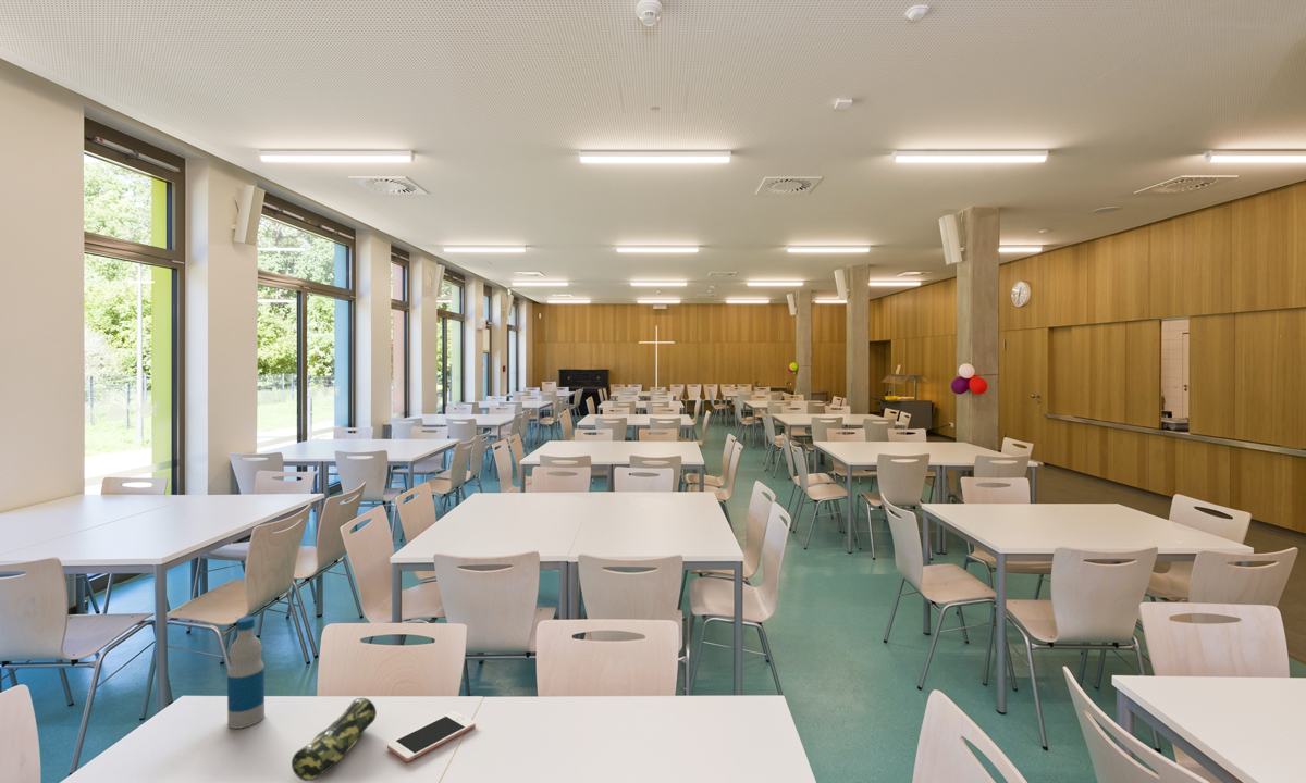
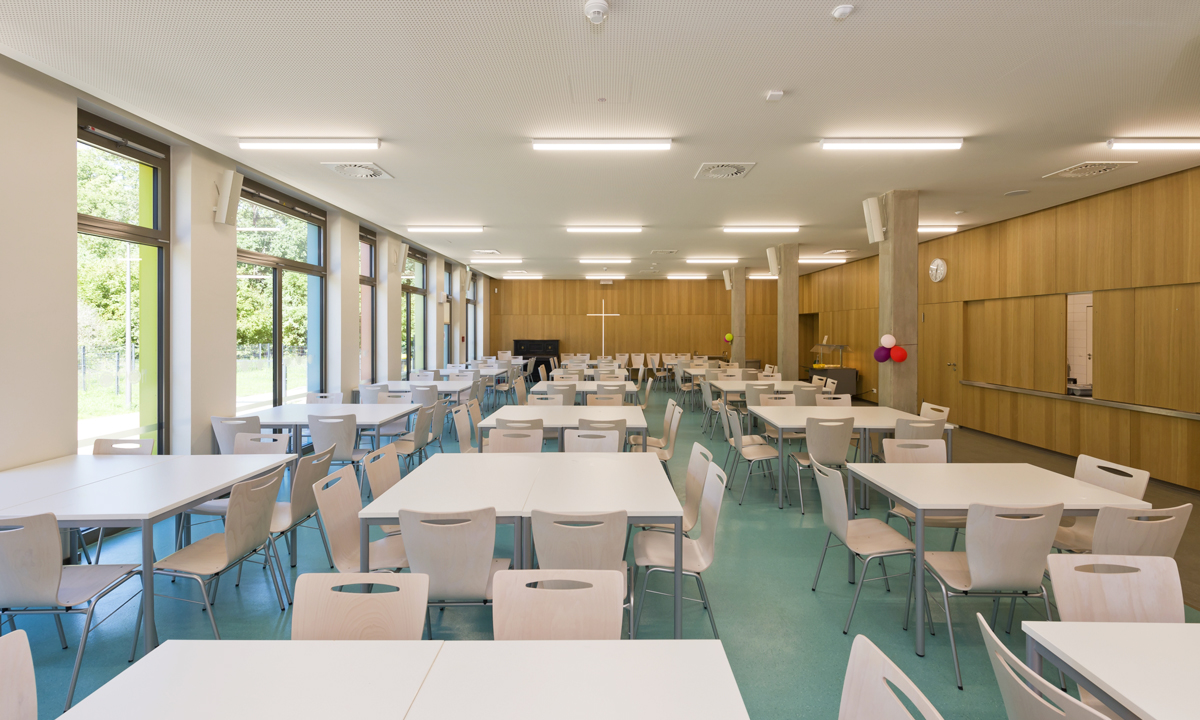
- cell phone [386,710,477,762]
- bottle [226,616,266,730]
- pencil case [291,697,378,782]
